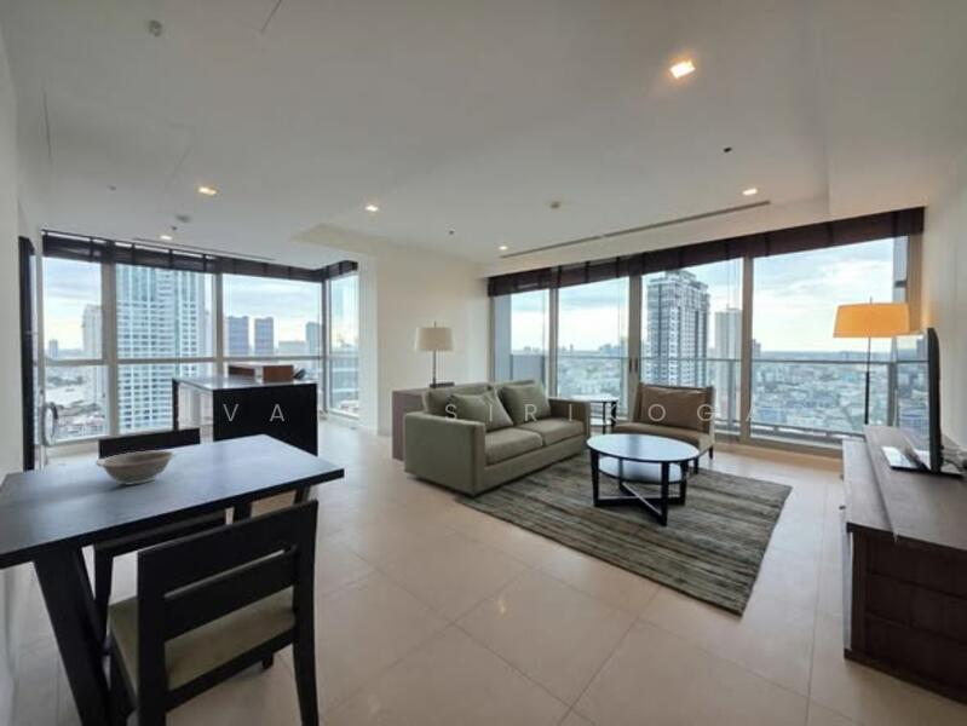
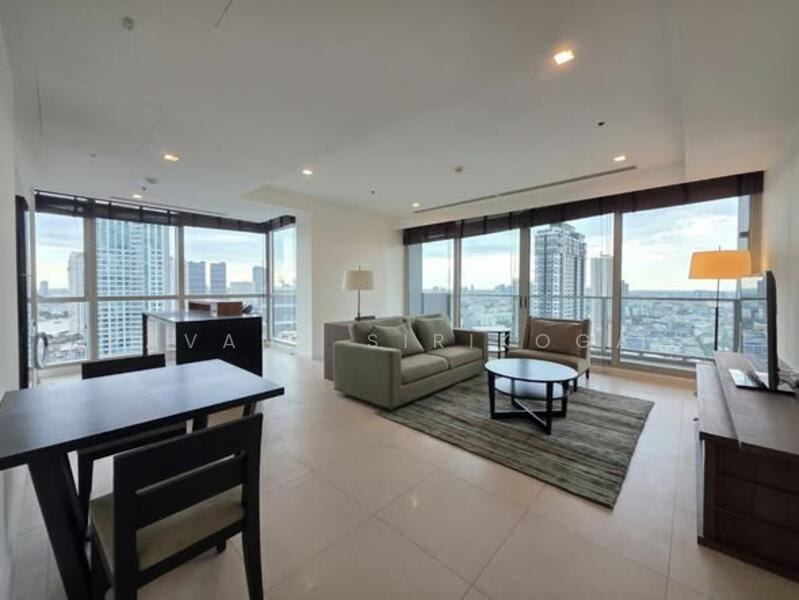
- decorative bowl [94,449,178,486]
